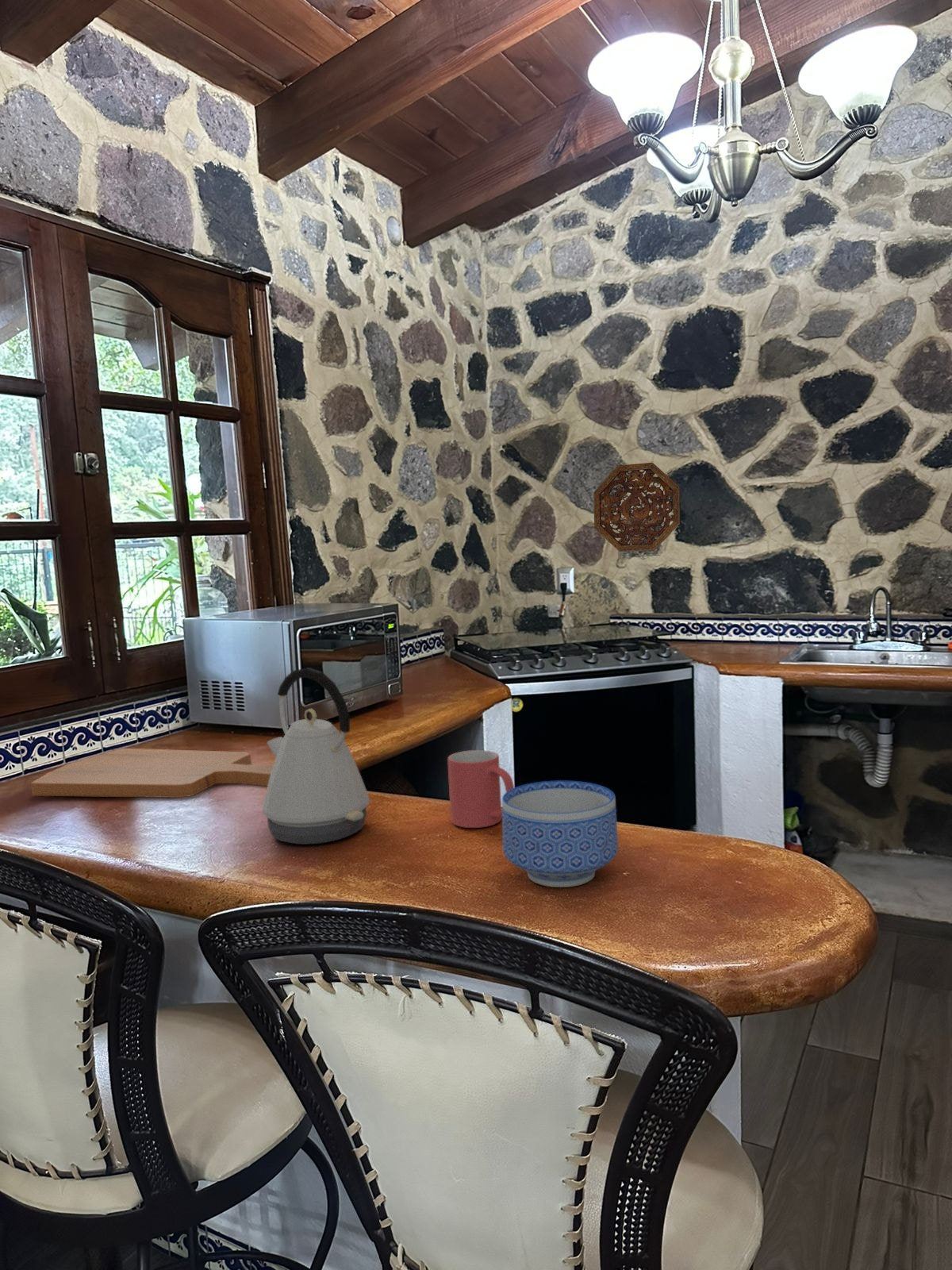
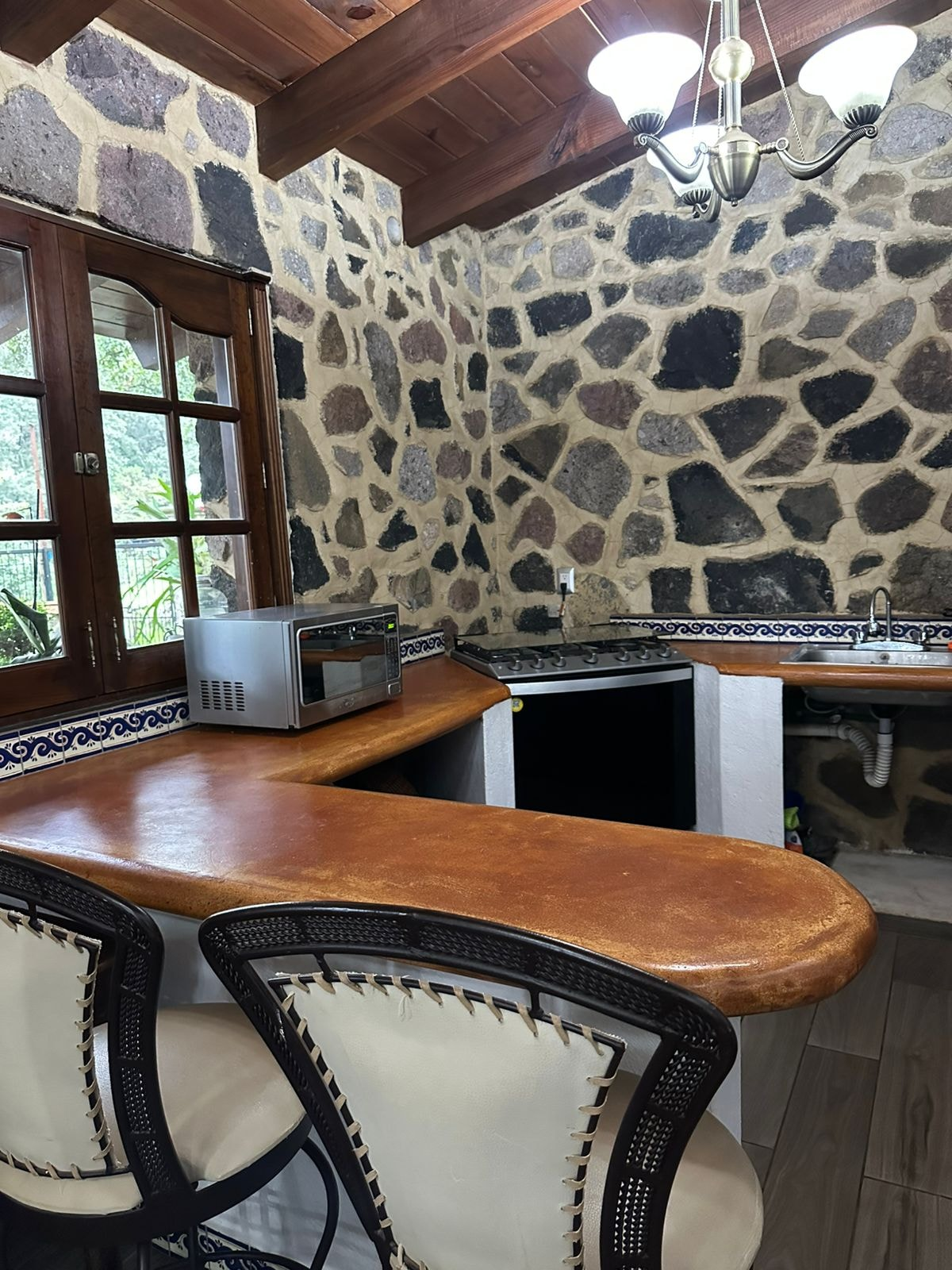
- decorative platter [593,462,681,552]
- cutting board [30,748,274,799]
- mug [447,749,515,829]
- kettle [262,667,370,845]
- bowl [501,779,619,888]
